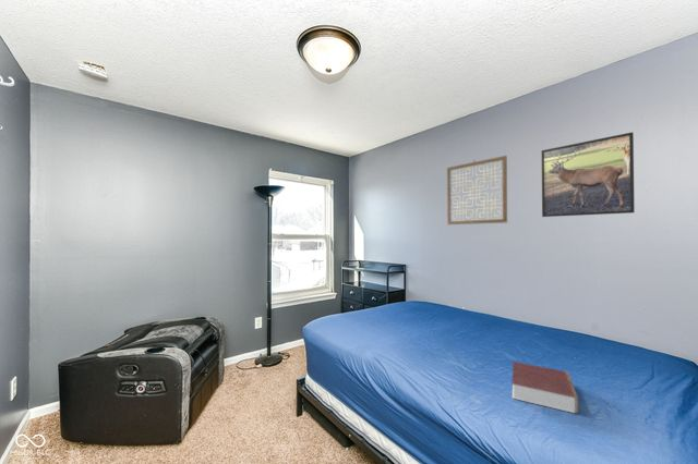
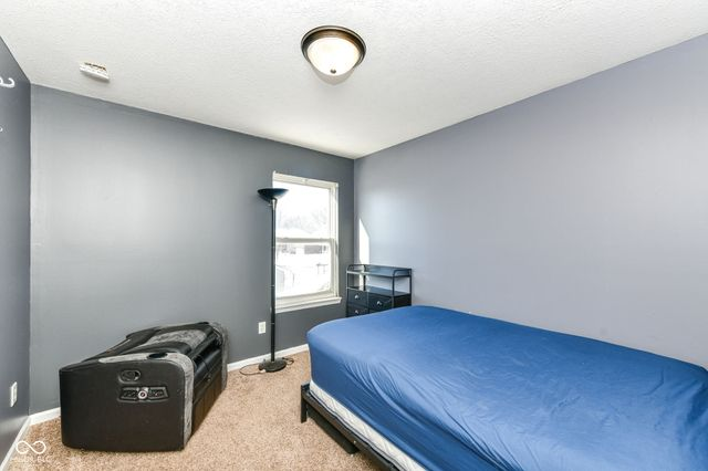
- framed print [541,132,636,218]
- book [512,361,579,415]
- wall art [446,155,508,225]
